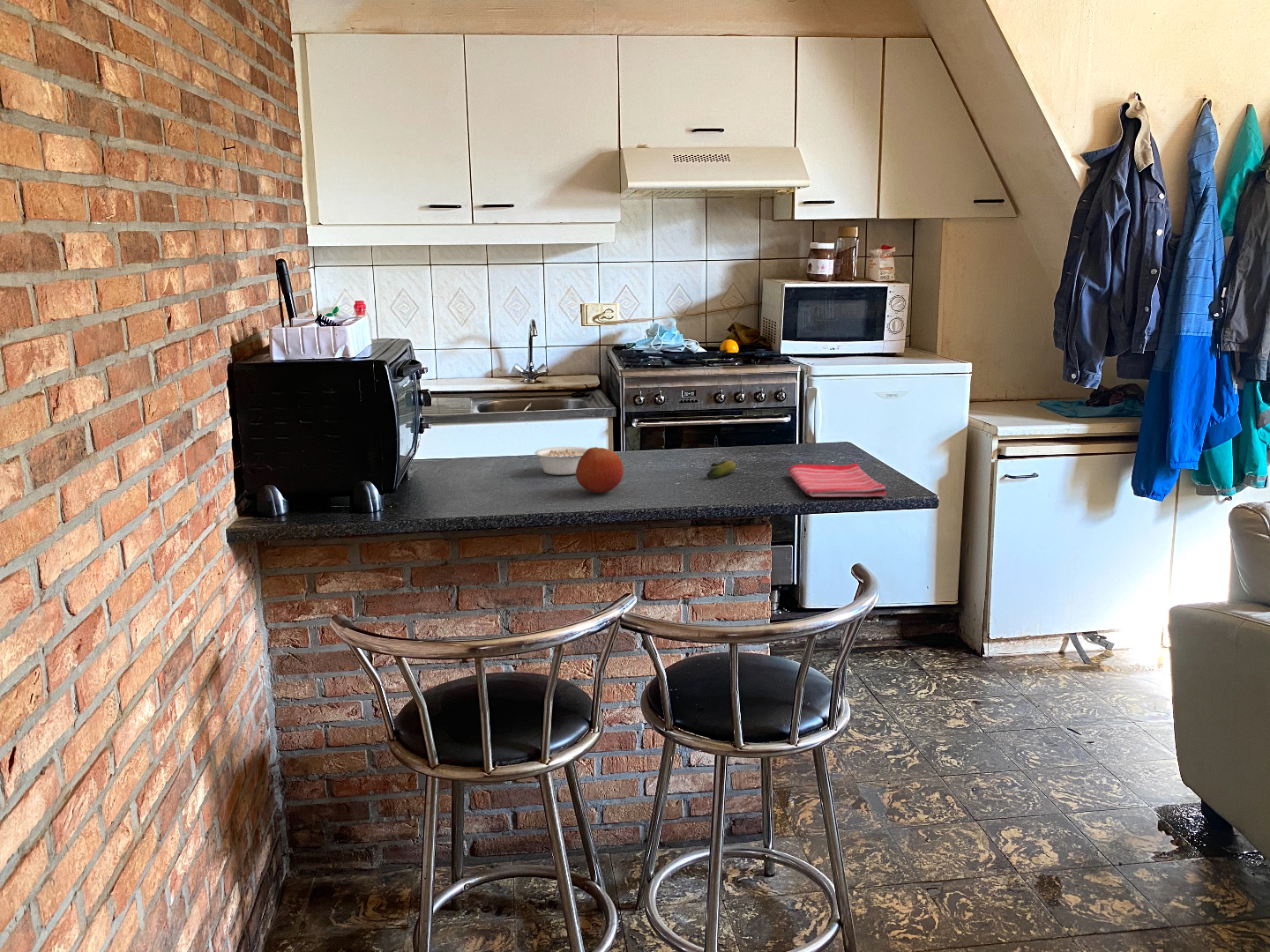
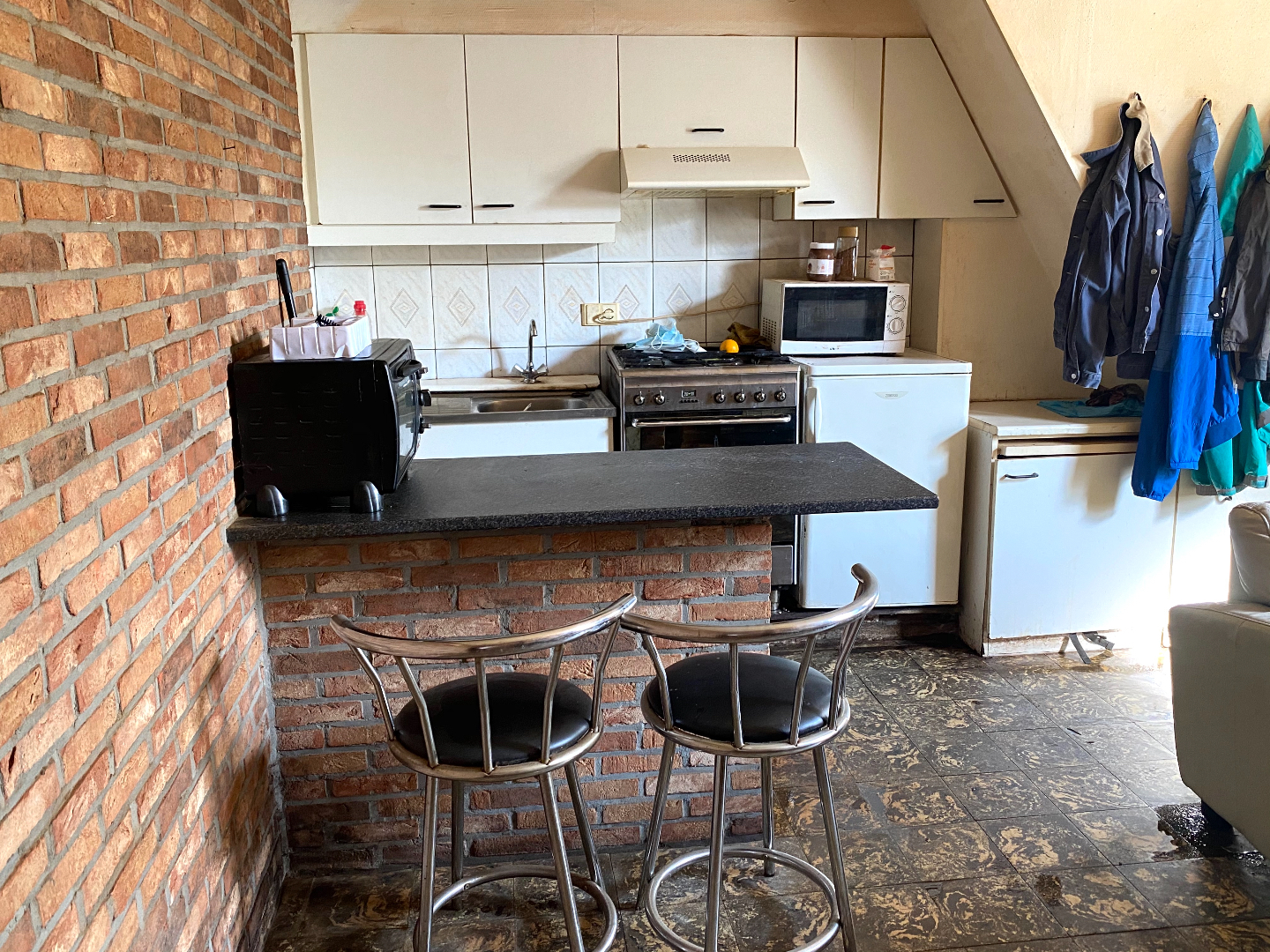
- dish towel [787,463,887,498]
- banana [706,459,736,479]
- legume [534,446,589,476]
- fruit [575,446,624,494]
